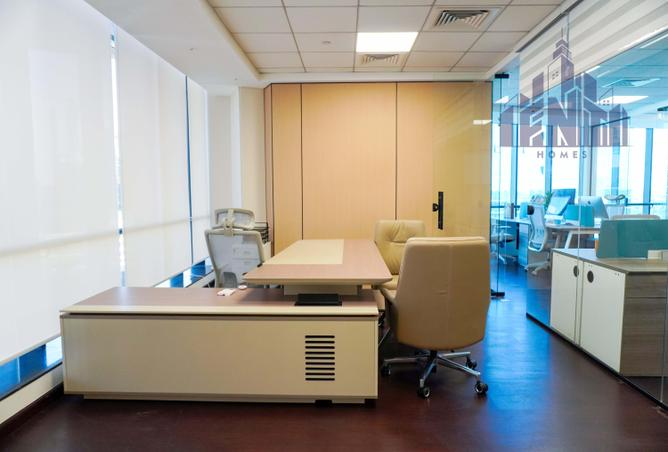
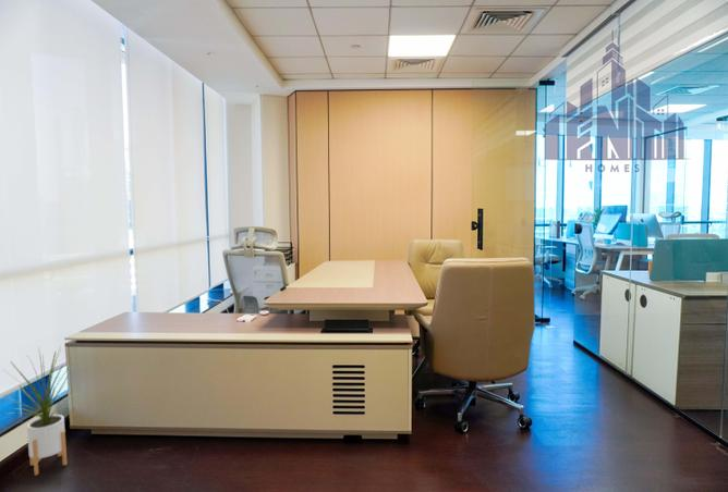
+ house plant [3,345,83,477]
